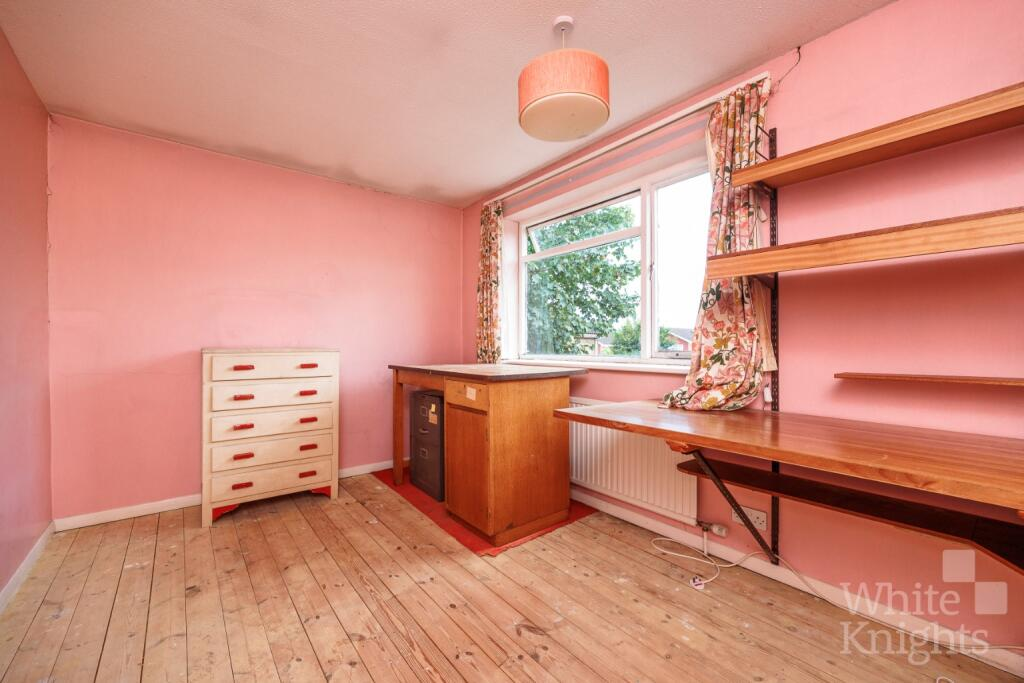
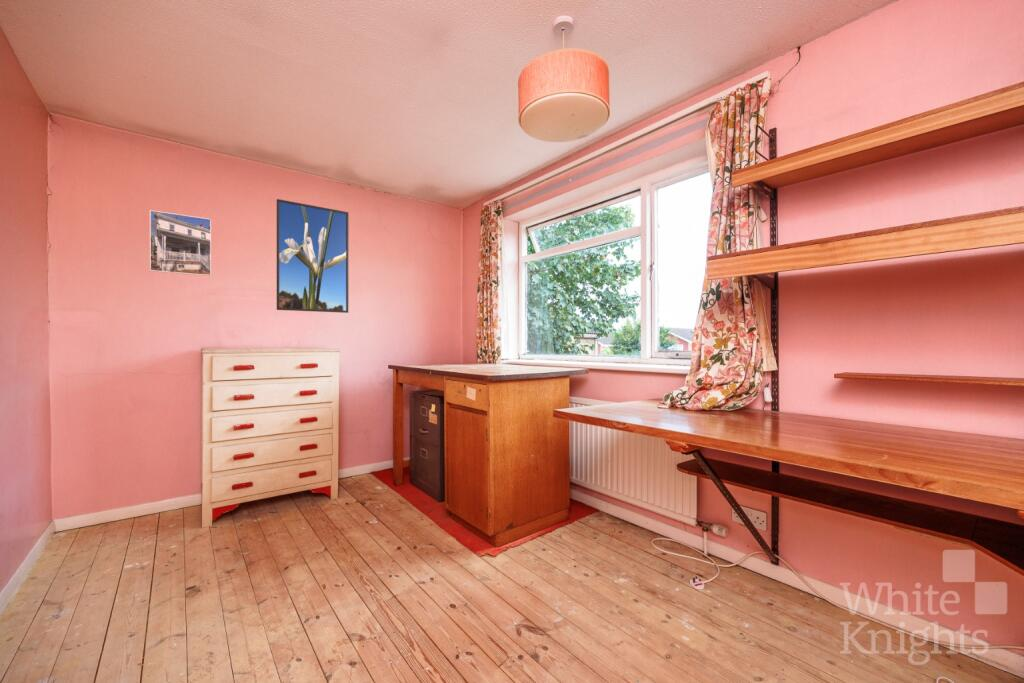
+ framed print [149,209,212,277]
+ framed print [276,198,350,314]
